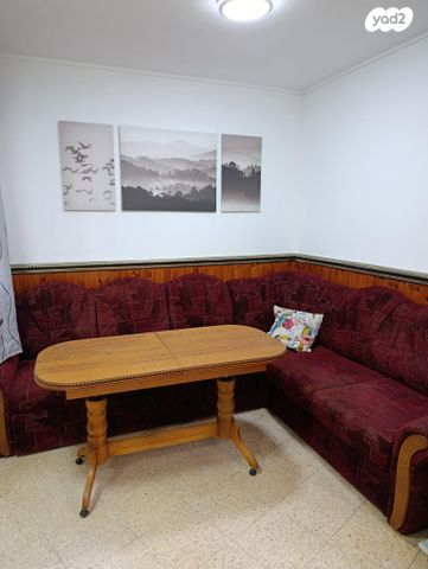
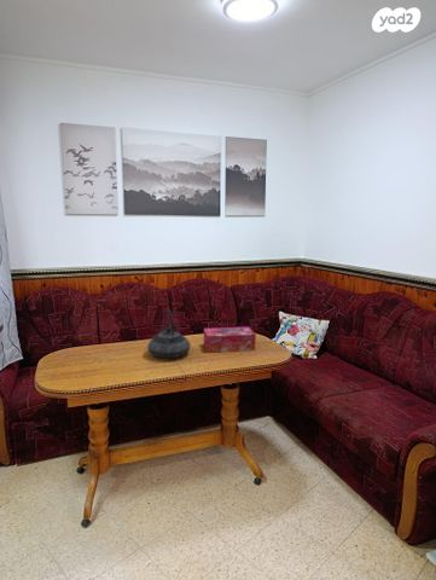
+ teapot [146,307,192,359]
+ tissue box [203,326,257,354]
